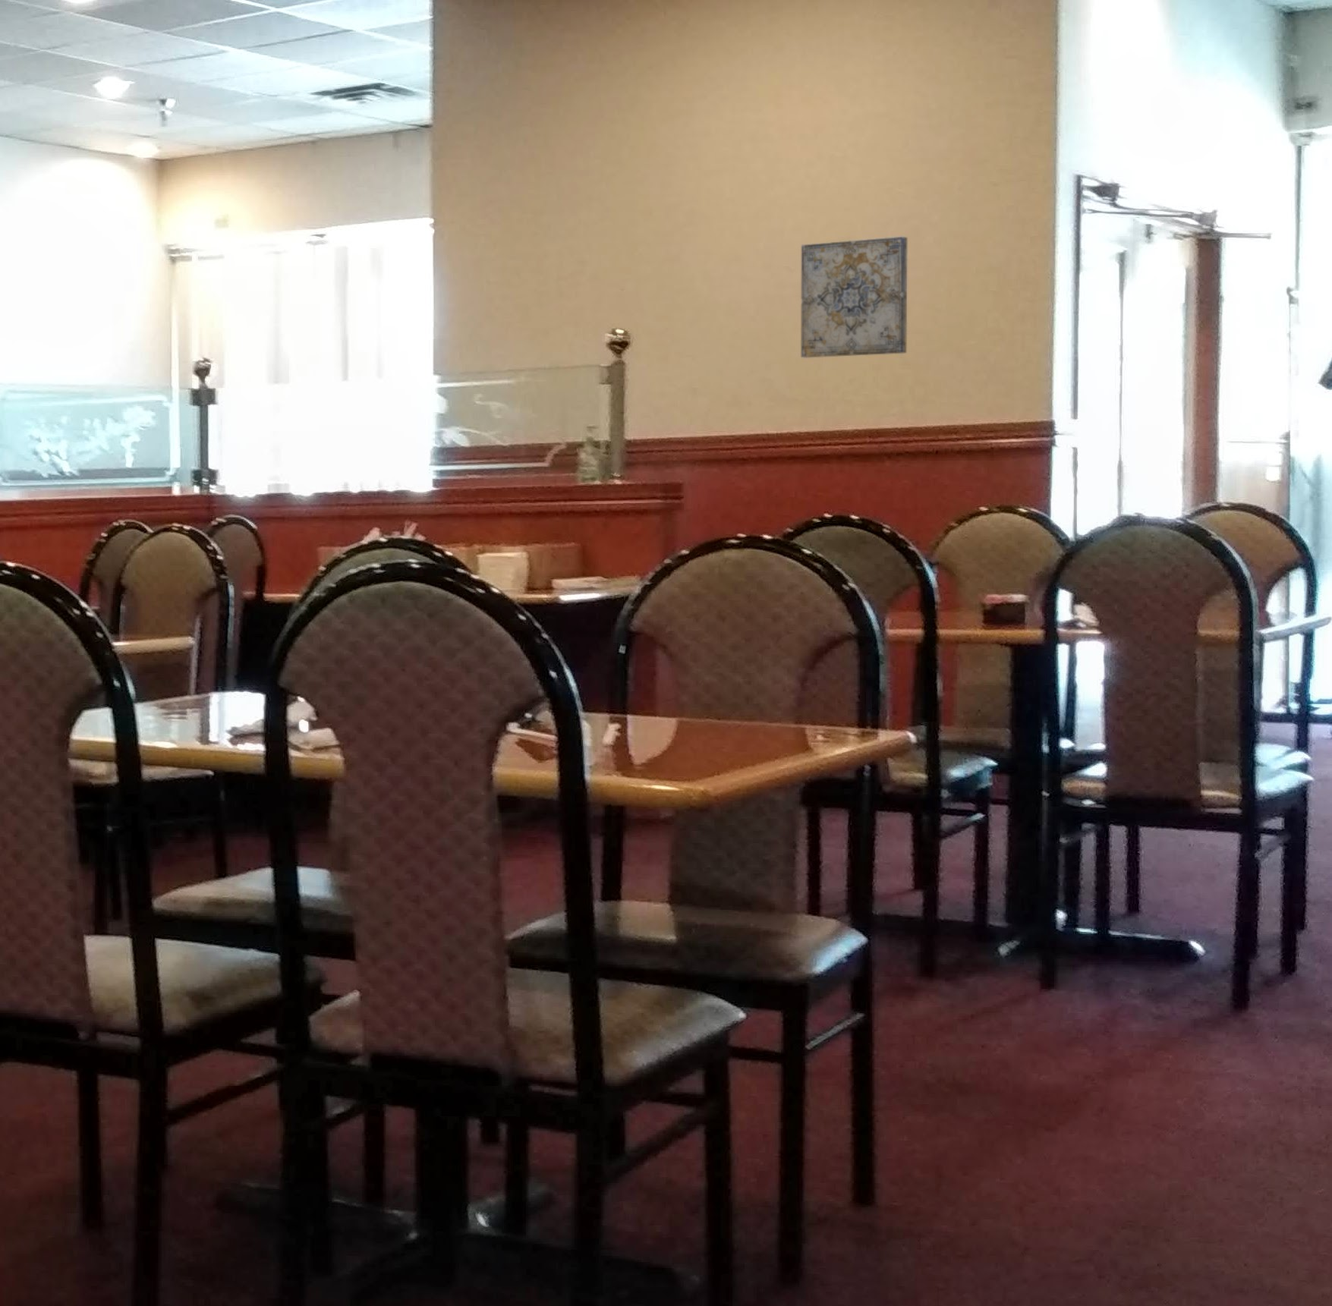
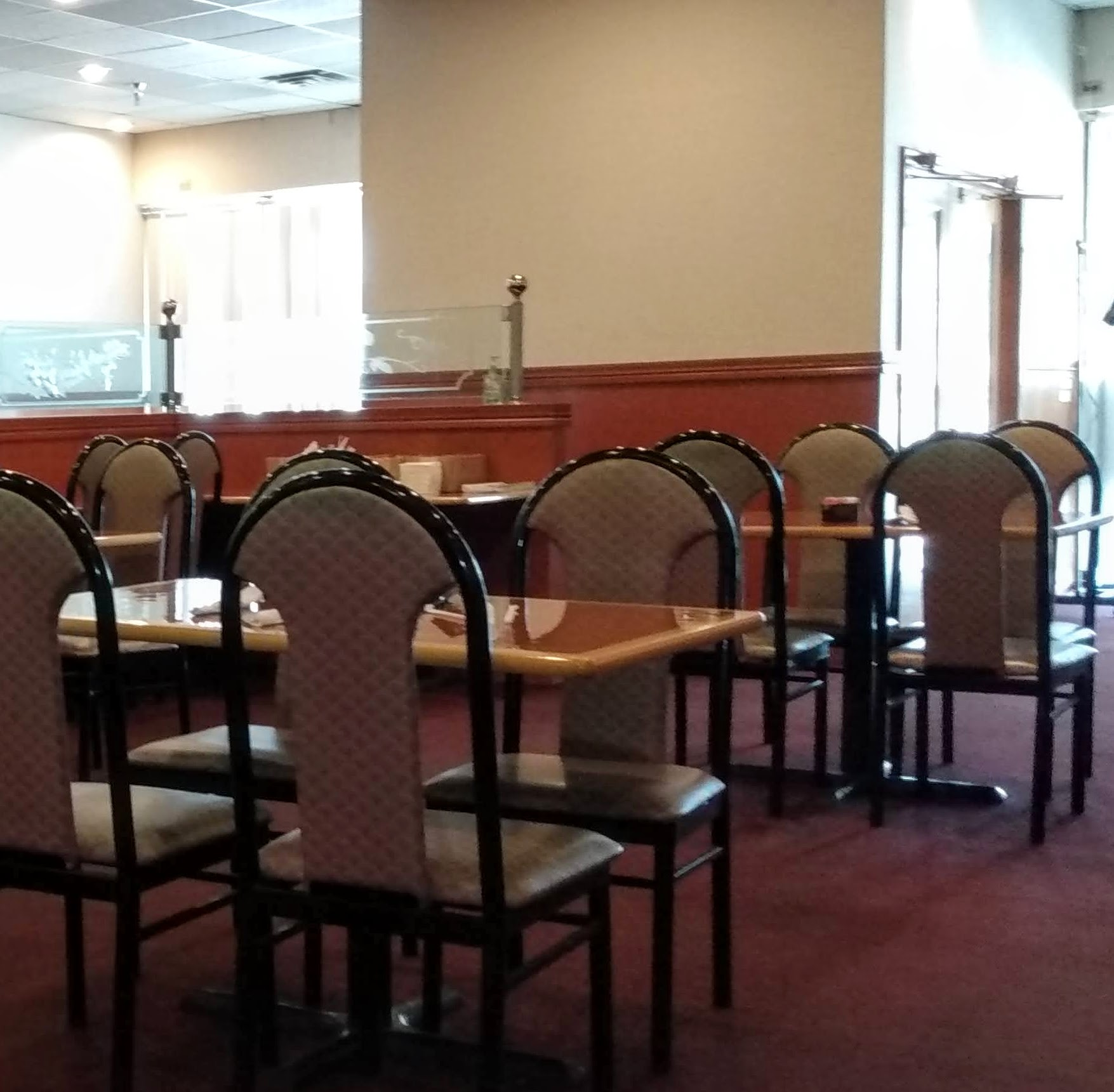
- wall art [801,236,908,358]
